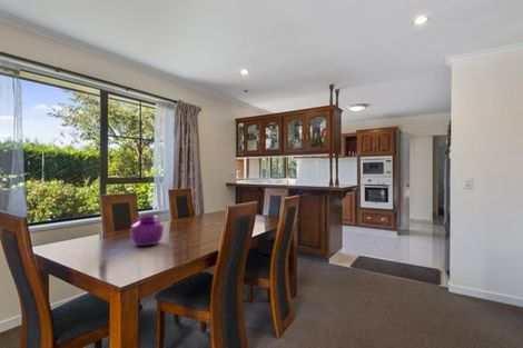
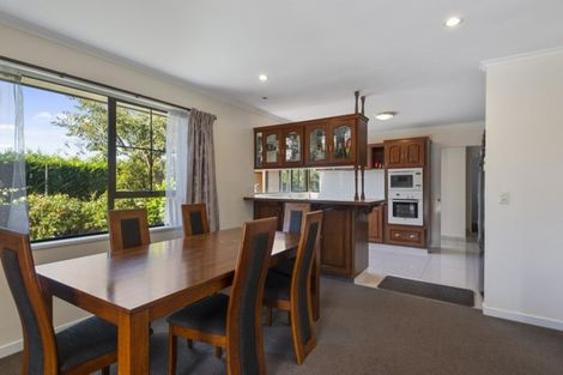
- vase [129,215,165,247]
